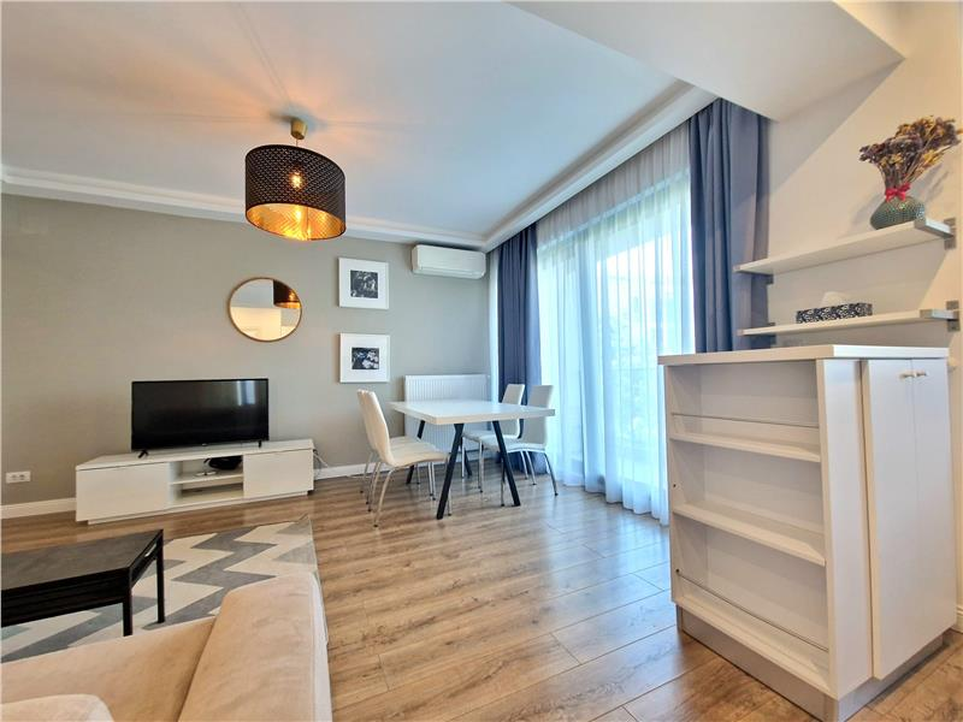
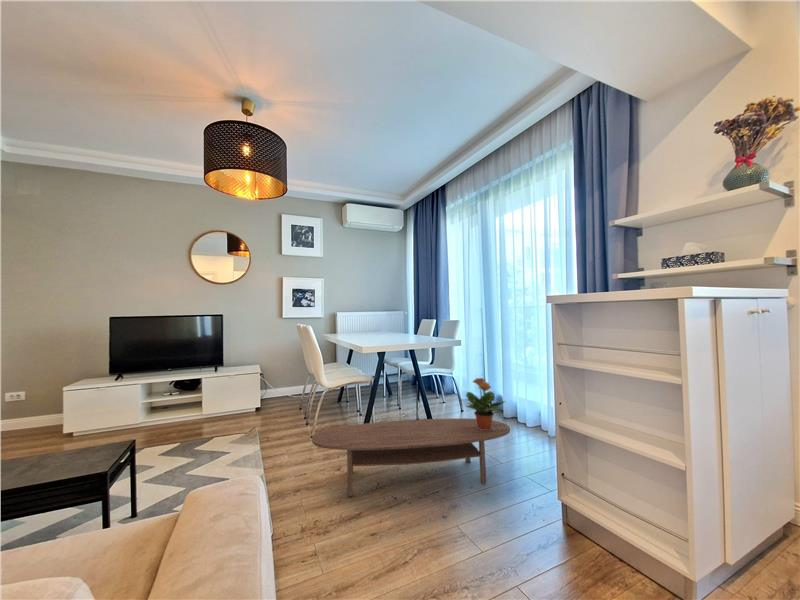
+ coffee table [311,417,511,497]
+ potted plant [465,377,507,430]
